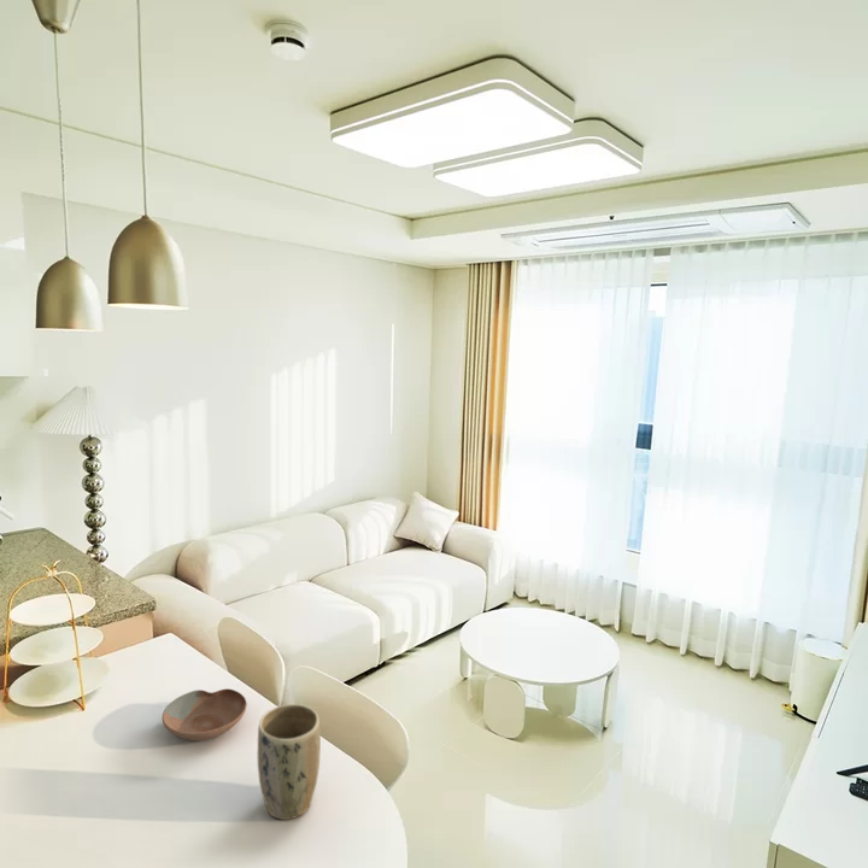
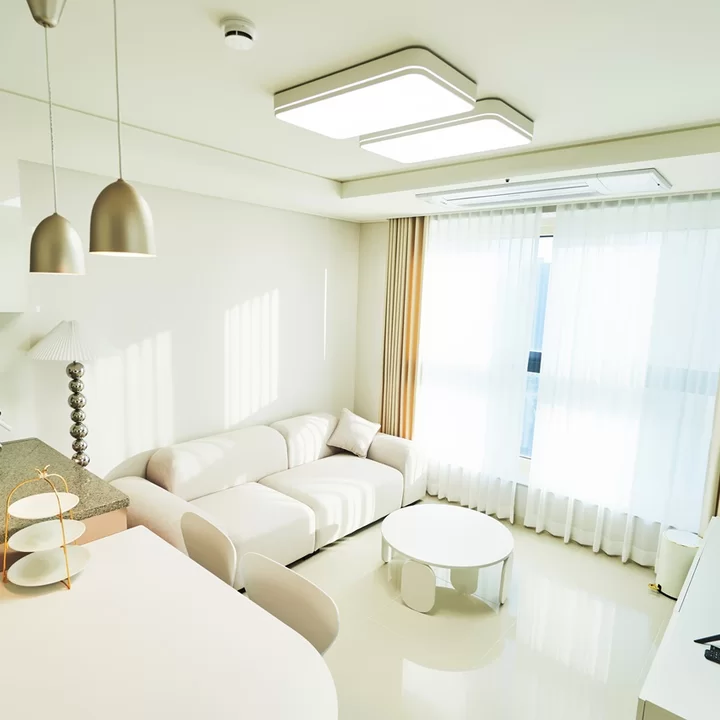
- bowl [162,687,248,741]
- plant pot [257,703,322,821]
